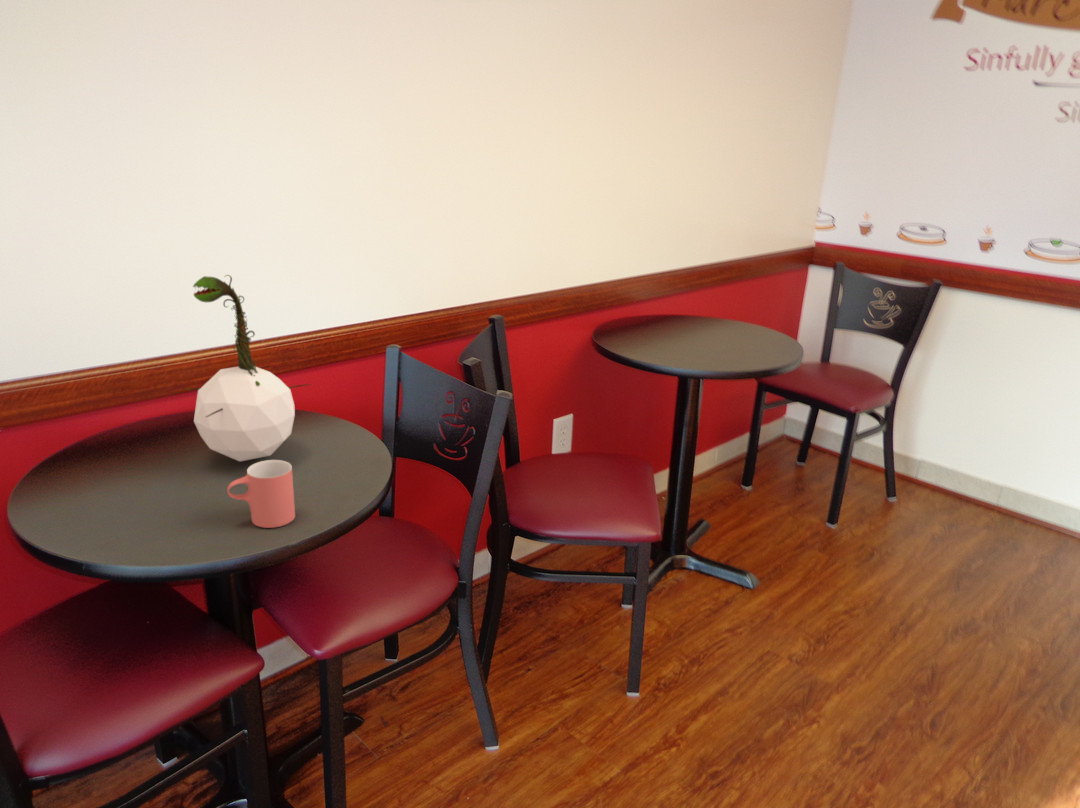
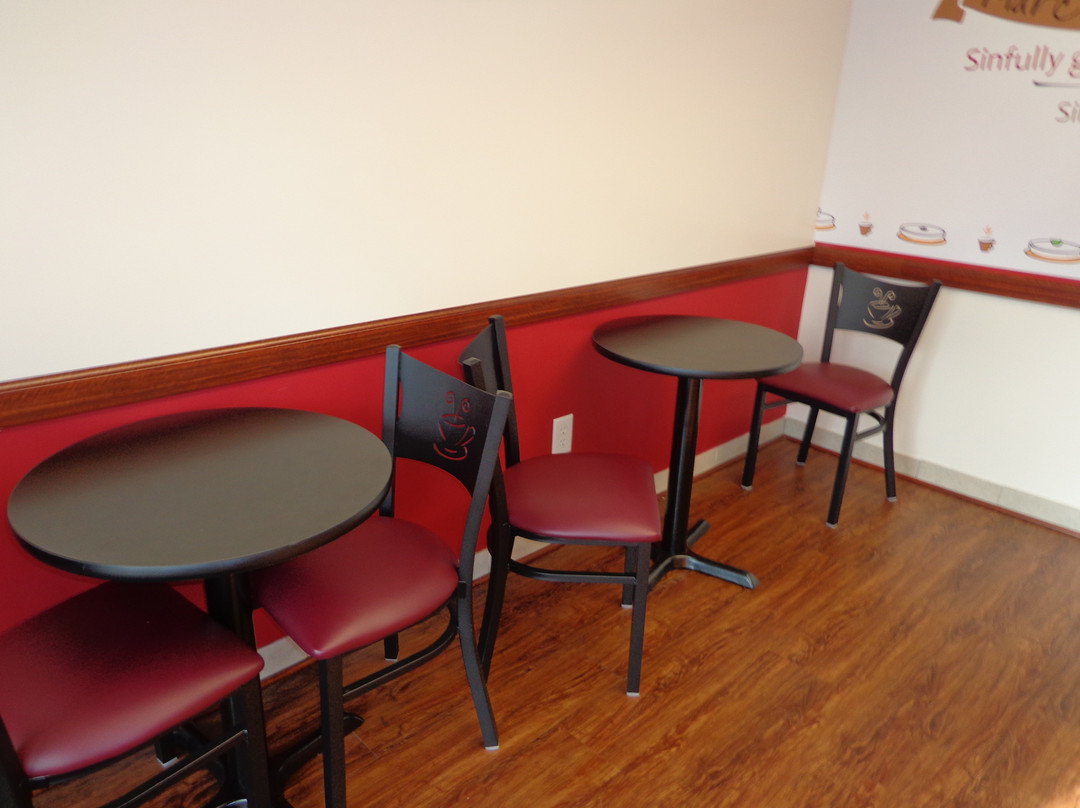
- plant [183,274,312,462]
- cup [226,459,296,529]
